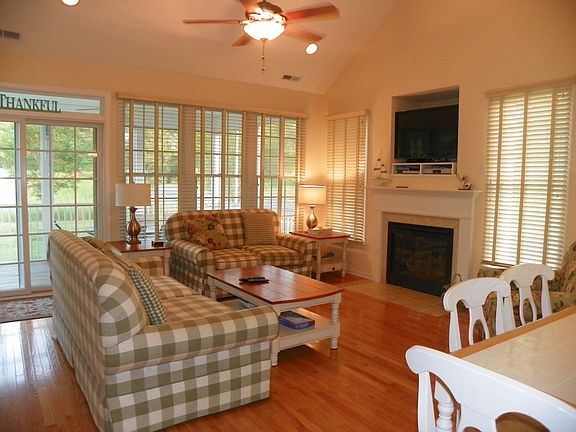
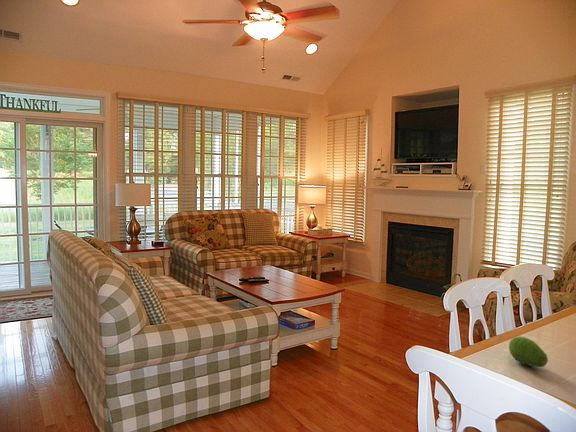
+ fruit [508,335,549,368]
